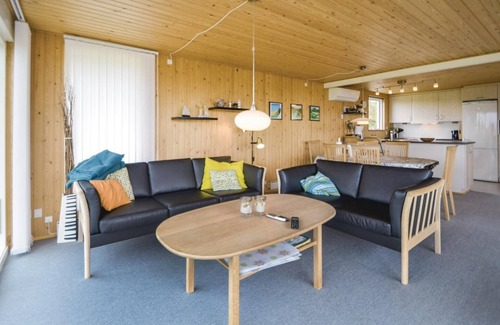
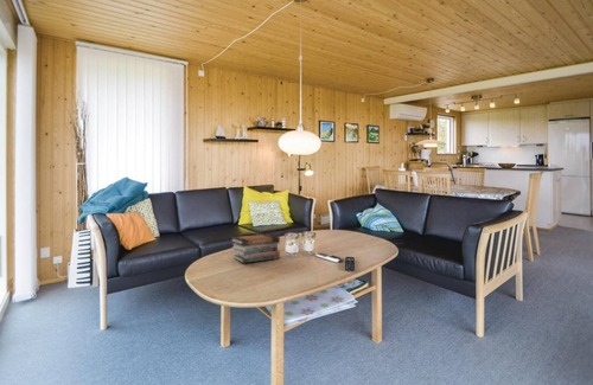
+ book stack [230,233,281,264]
